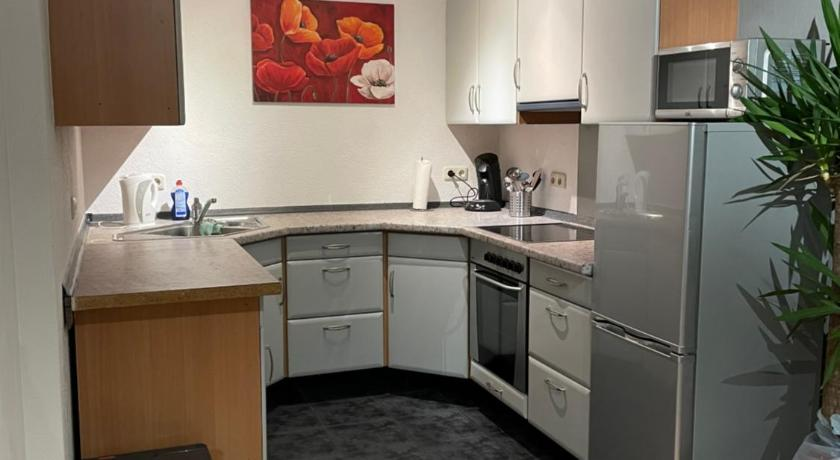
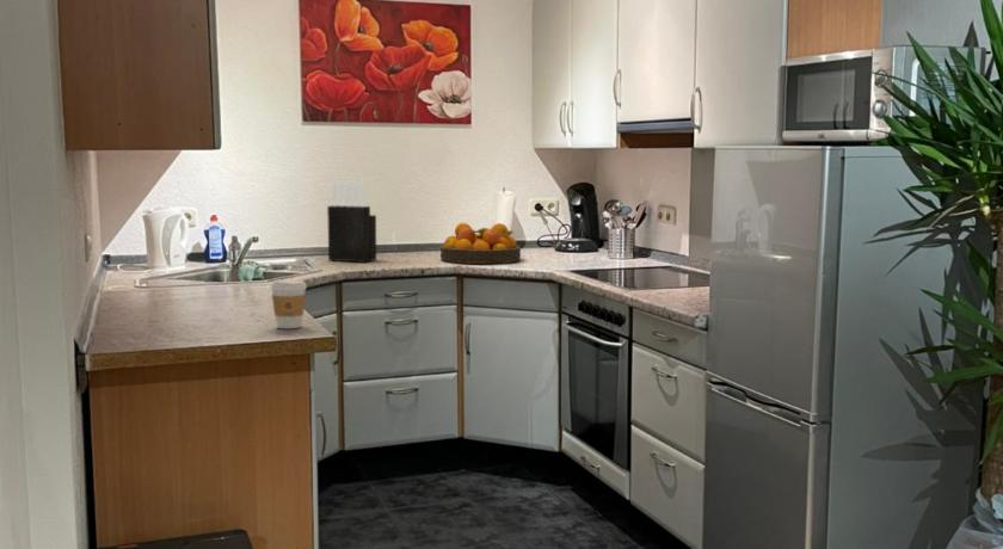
+ fruit bowl [439,222,522,265]
+ knife block [326,178,377,264]
+ coffee cup [270,279,308,329]
